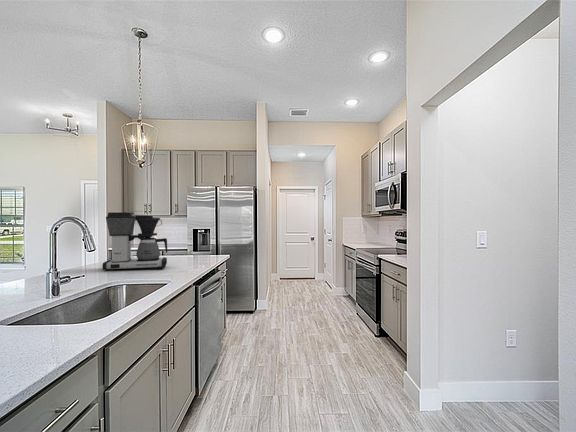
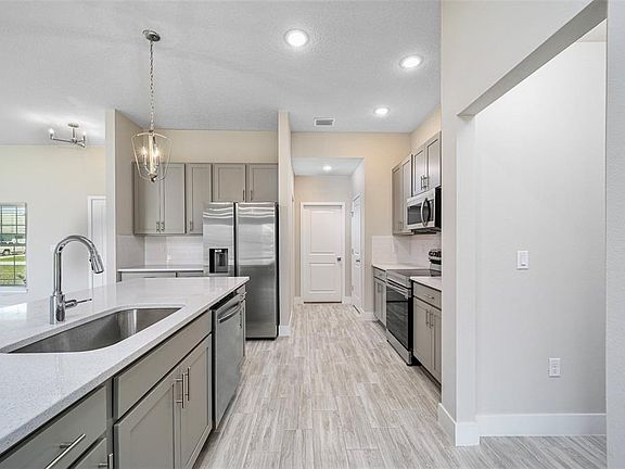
- coffee maker [101,211,168,272]
